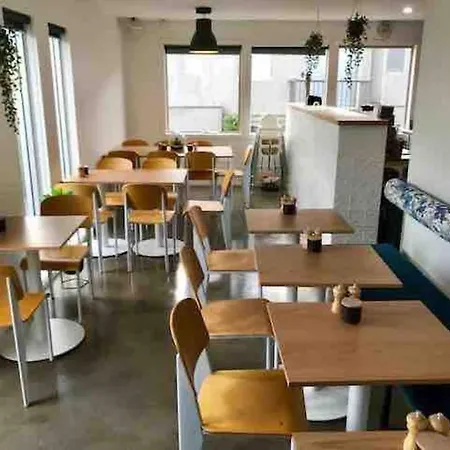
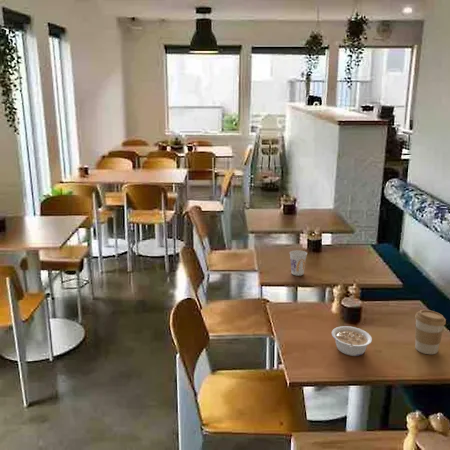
+ legume [331,325,373,357]
+ cup [289,249,308,276]
+ coffee cup [414,309,447,355]
